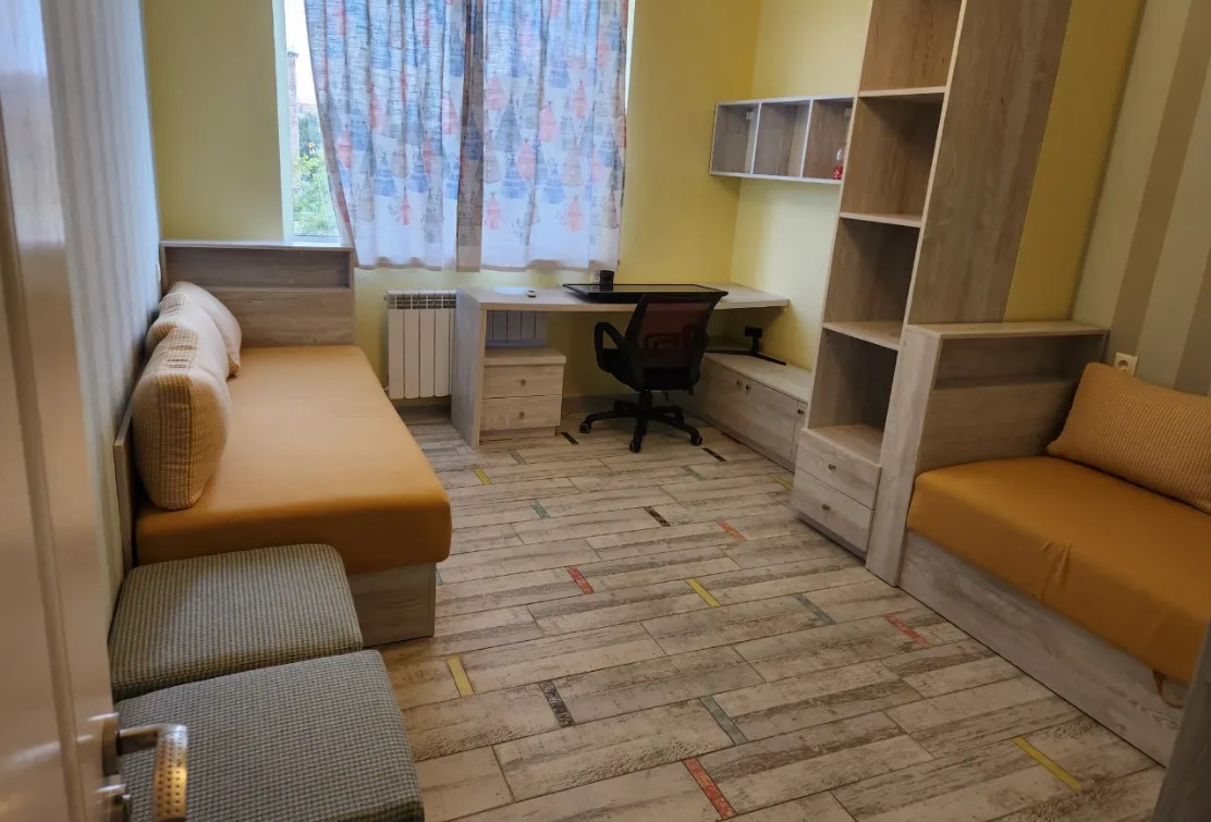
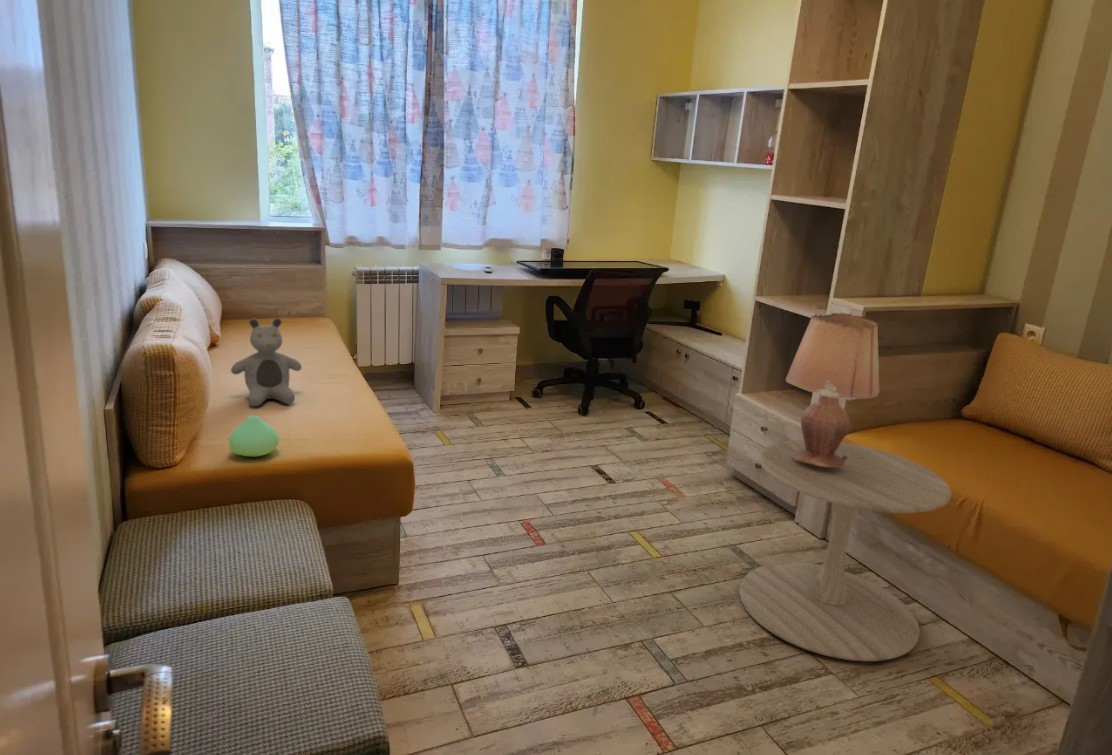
+ teddy bear [230,317,303,407]
+ side table [738,439,953,662]
+ plush toy [228,414,280,457]
+ lamp [785,312,880,467]
